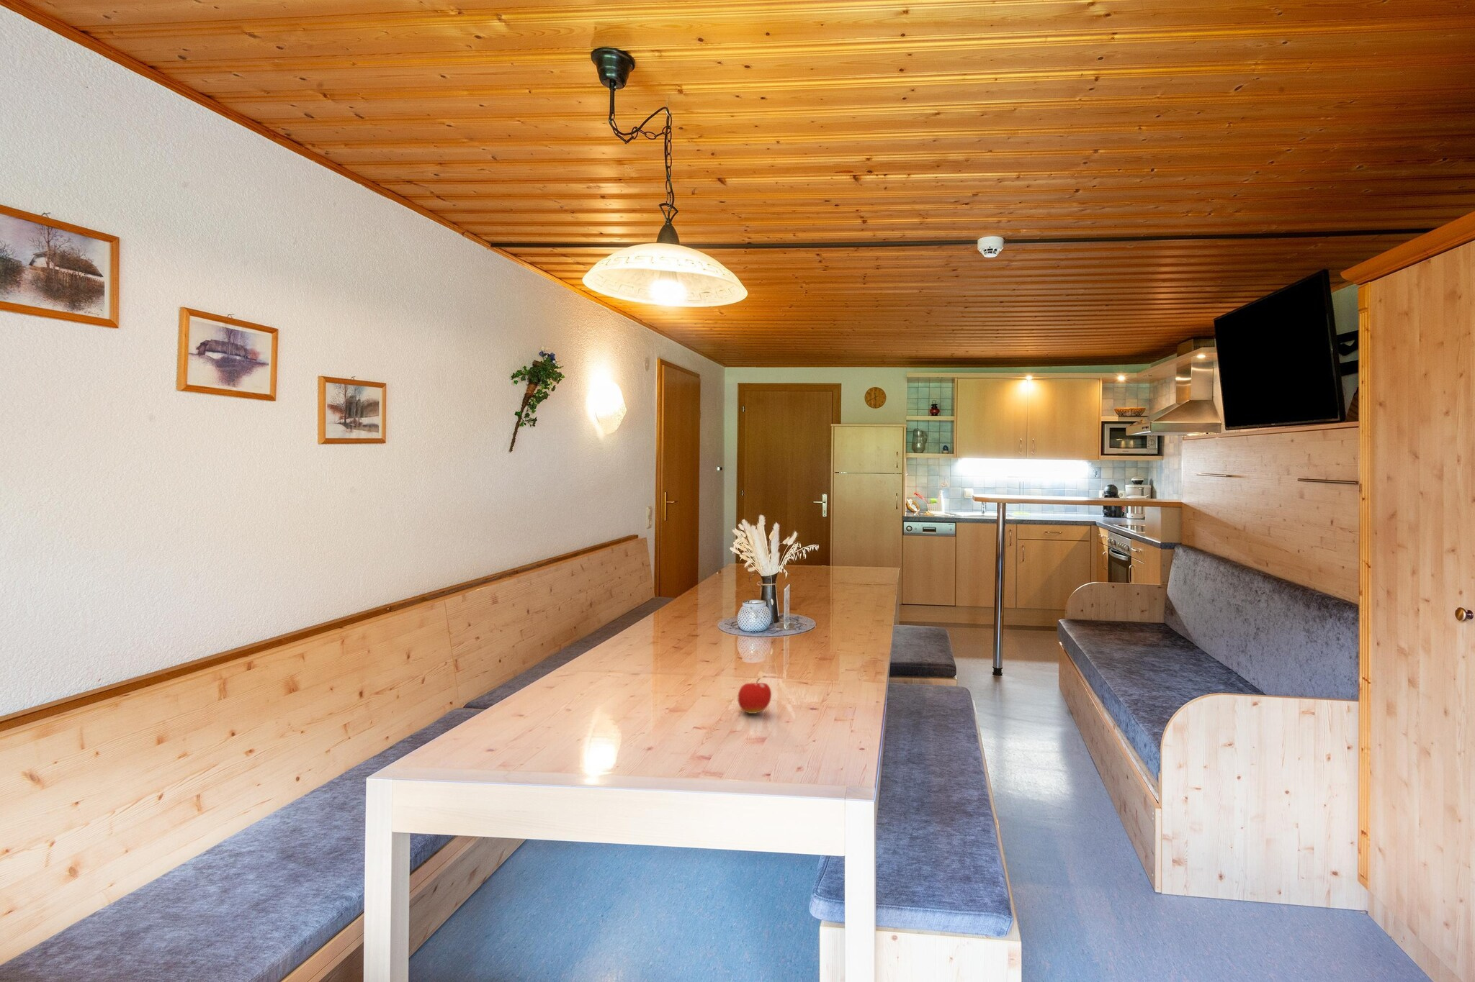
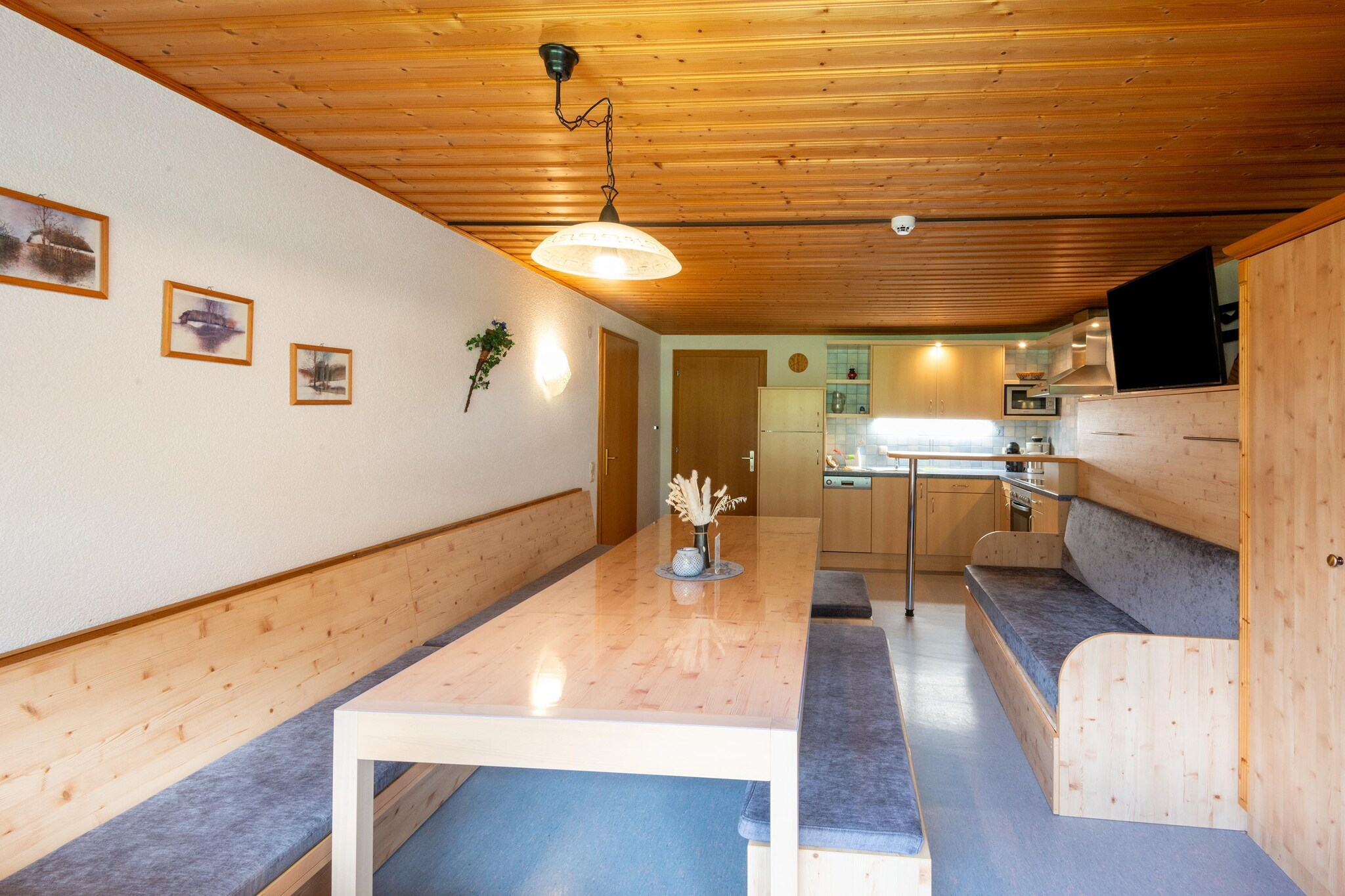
- fruit [737,677,772,715]
